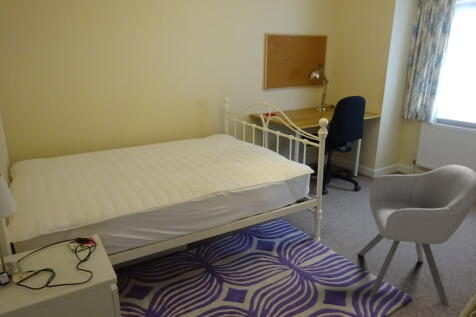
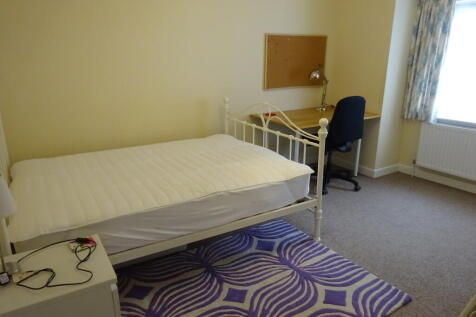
- chair [357,164,476,307]
